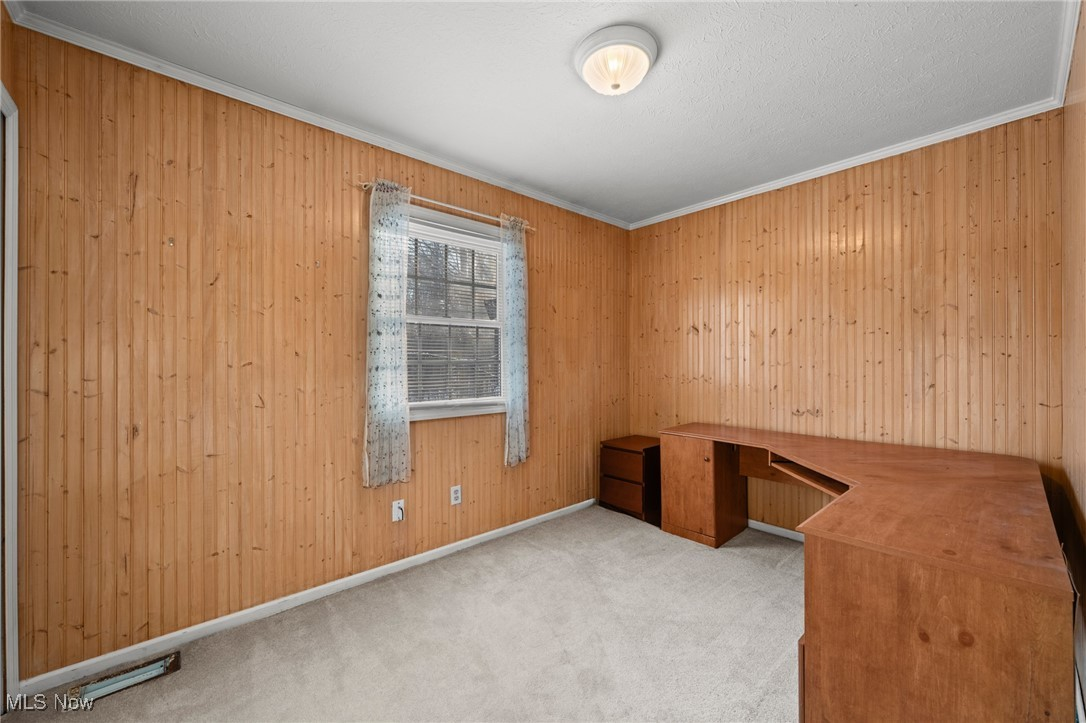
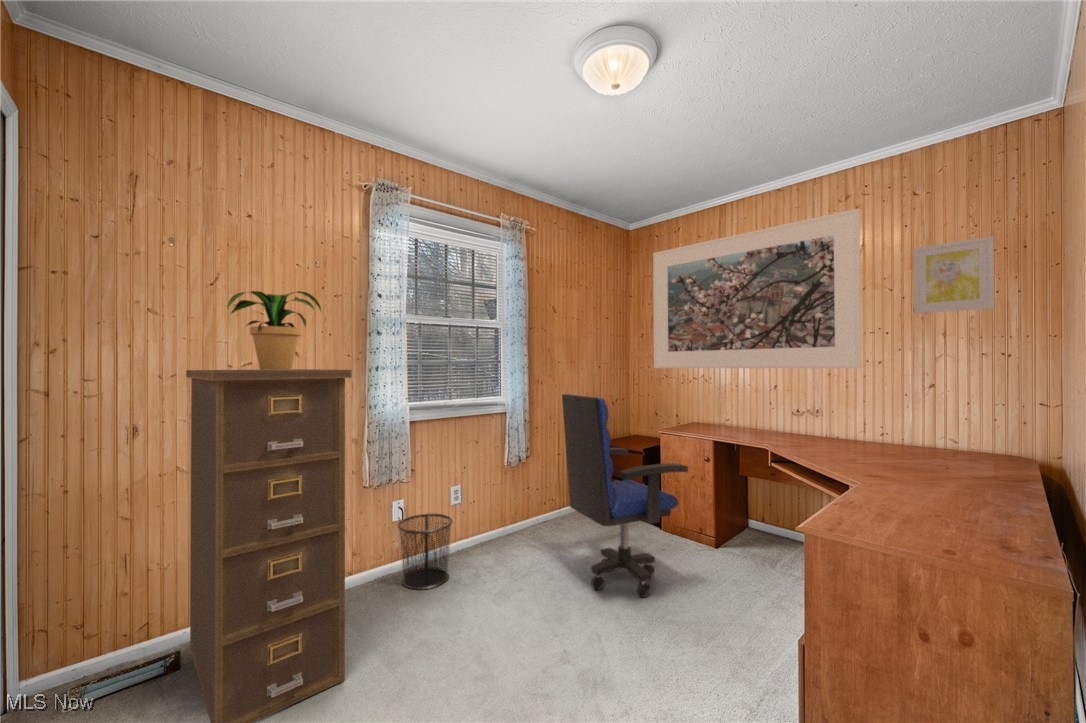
+ potted plant [226,290,322,370]
+ filing cabinet [185,368,353,723]
+ waste bin [397,513,454,591]
+ office chair [561,393,689,598]
+ wall art [913,235,996,315]
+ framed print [652,207,862,369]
